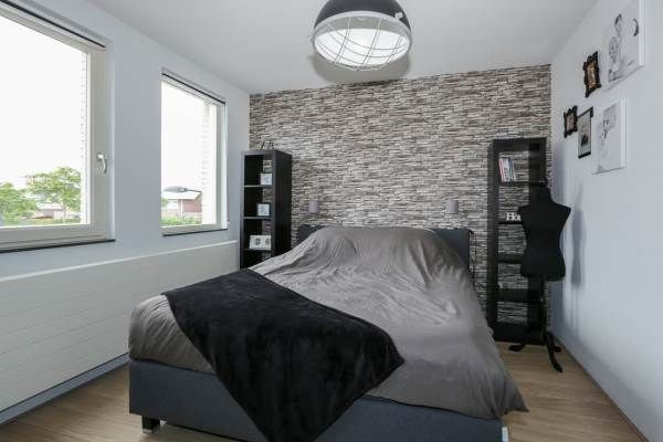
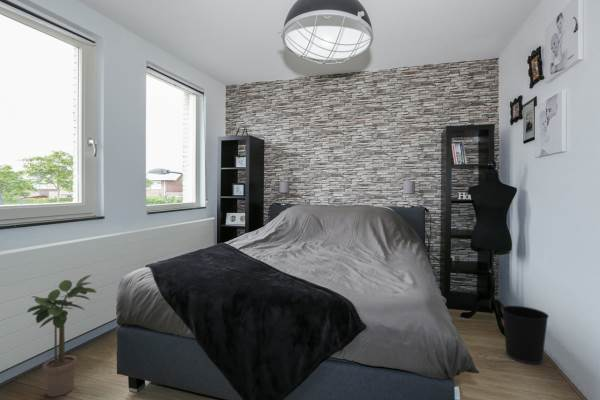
+ potted plant [26,274,98,398]
+ wastebasket [501,305,550,365]
